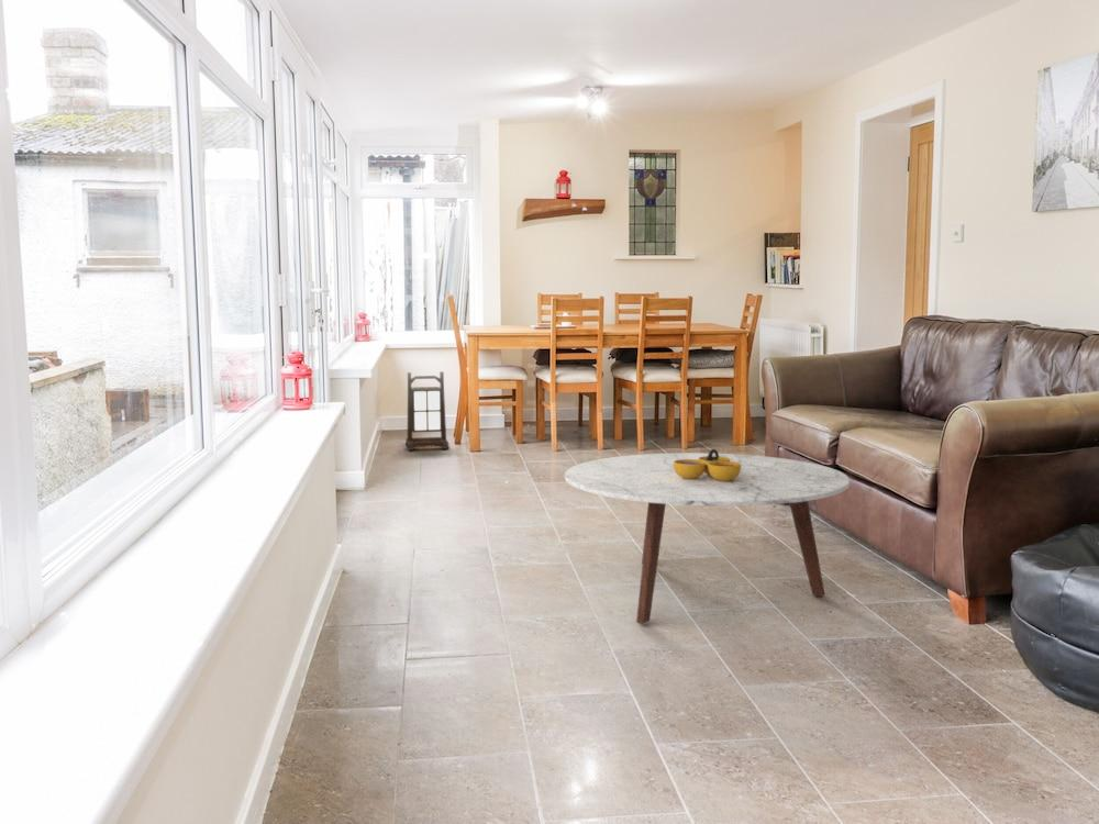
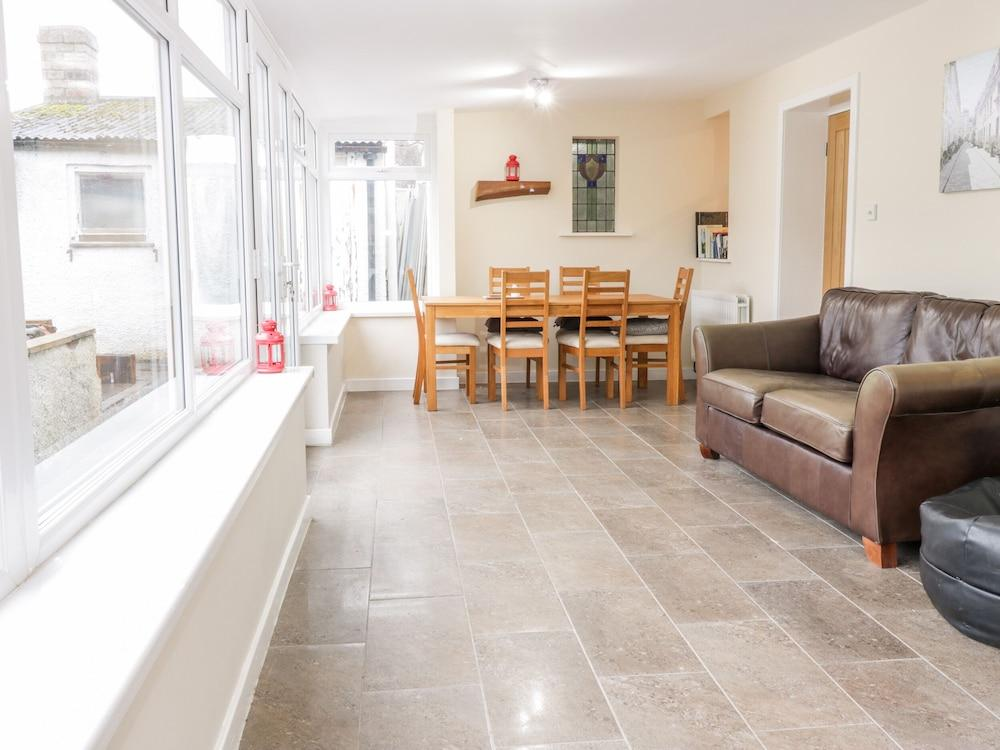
- decorative bowl [674,448,741,481]
- lantern [404,370,449,452]
- coffee table [564,452,851,625]
